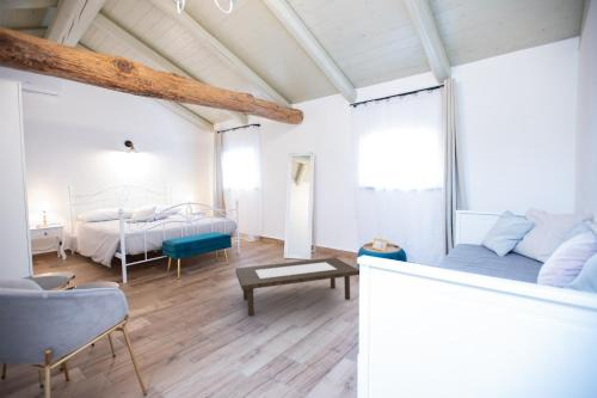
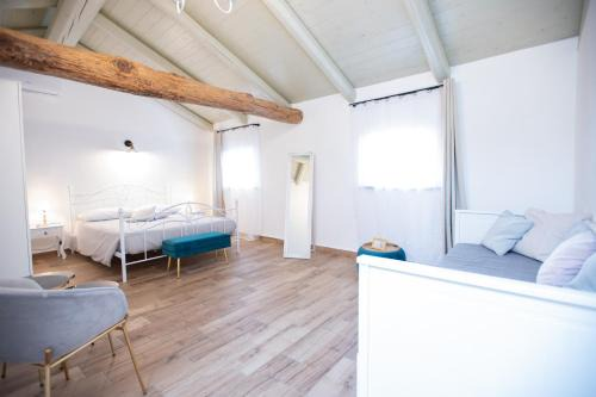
- coffee table [234,257,361,317]
